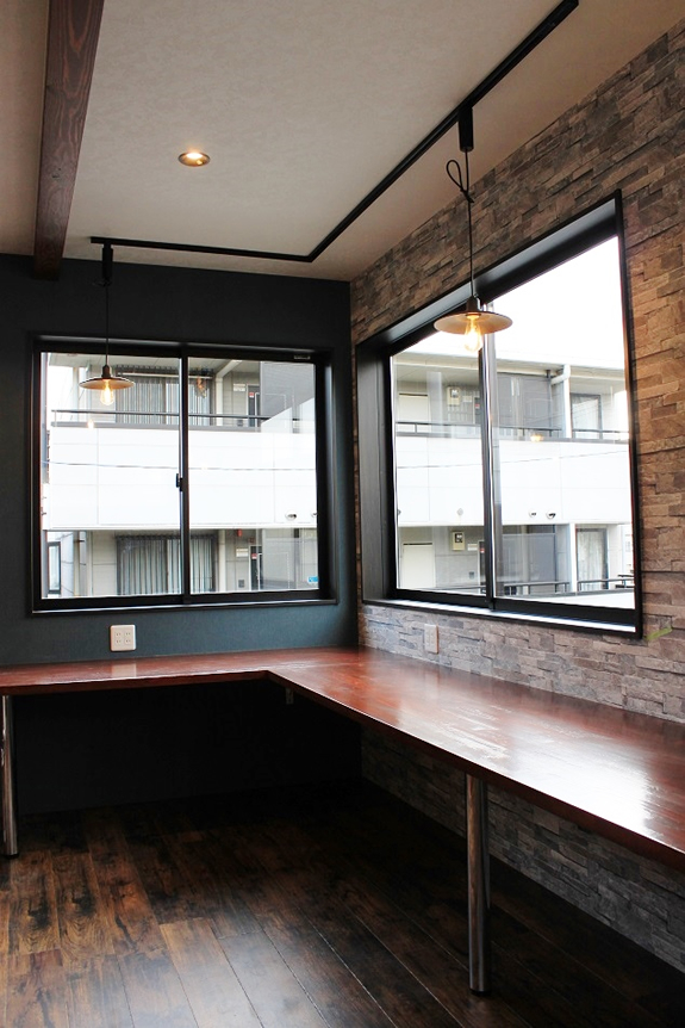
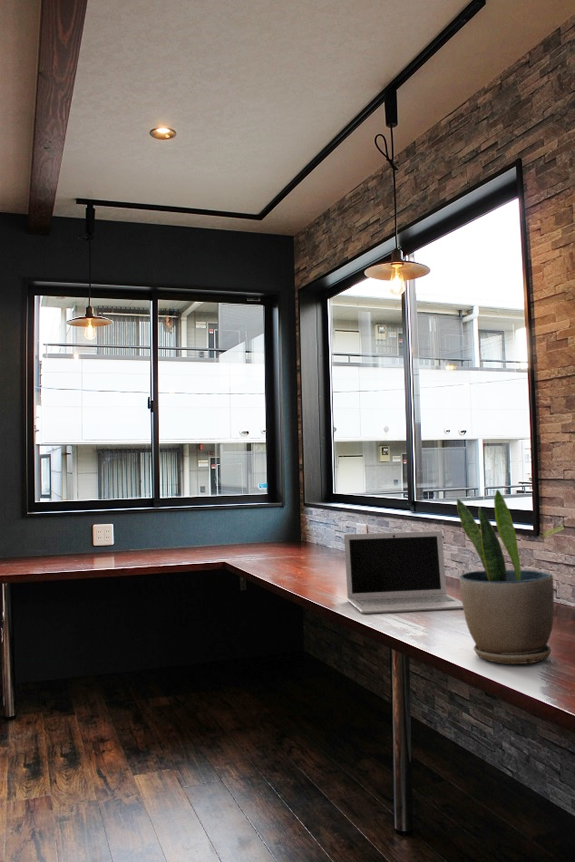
+ potted plant [456,489,555,665]
+ laptop [343,530,463,614]
